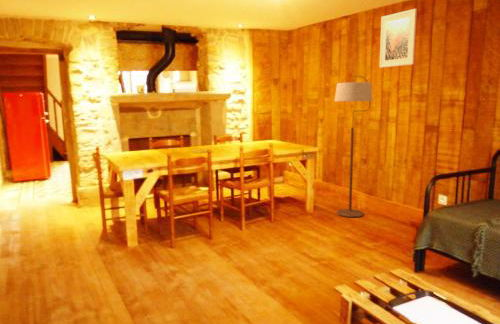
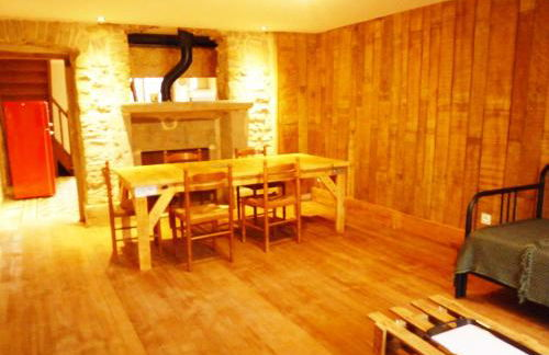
- floor lamp [334,75,373,218]
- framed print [379,8,418,69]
